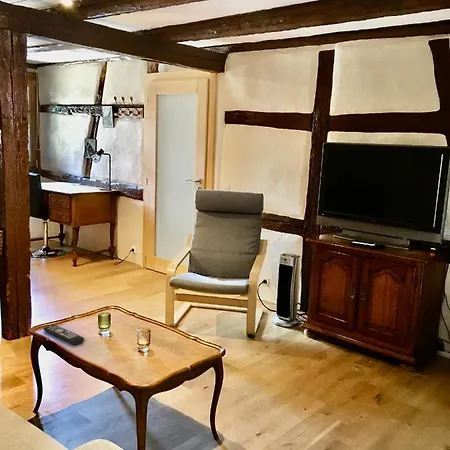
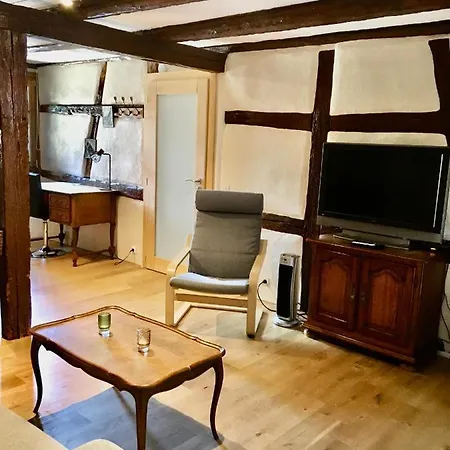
- remote control [42,324,85,346]
